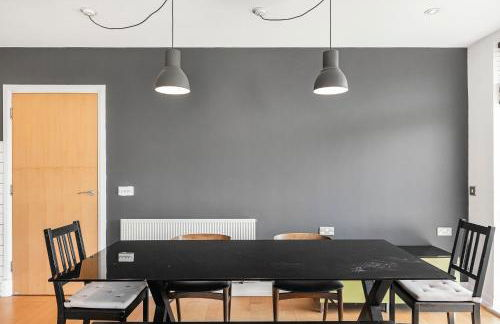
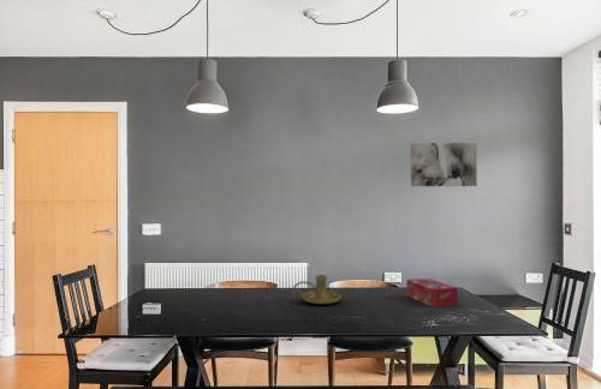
+ tissue box [405,277,459,309]
+ wall art [410,142,478,187]
+ candle holder [291,274,343,305]
